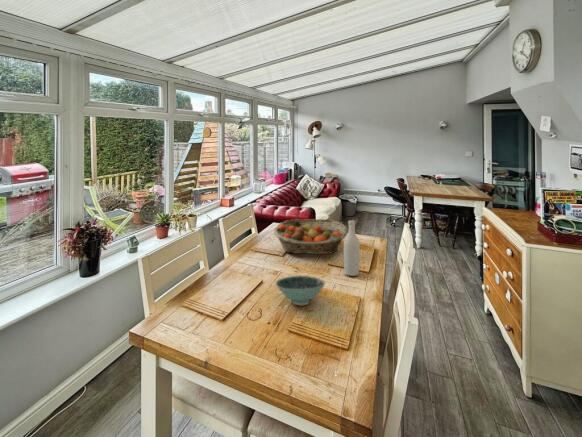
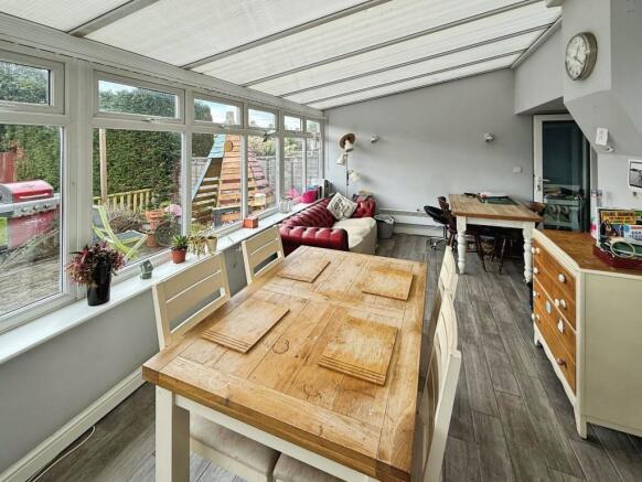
- bowl [274,275,327,306]
- fruit basket [273,218,349,255]
- wine bottle [343,219,361,277]
